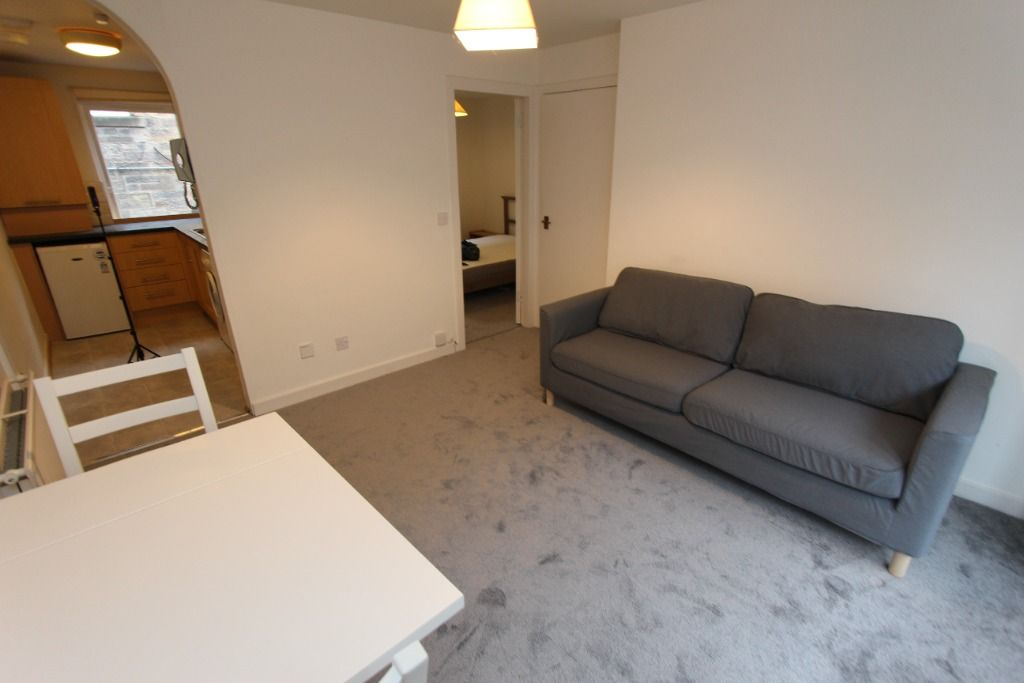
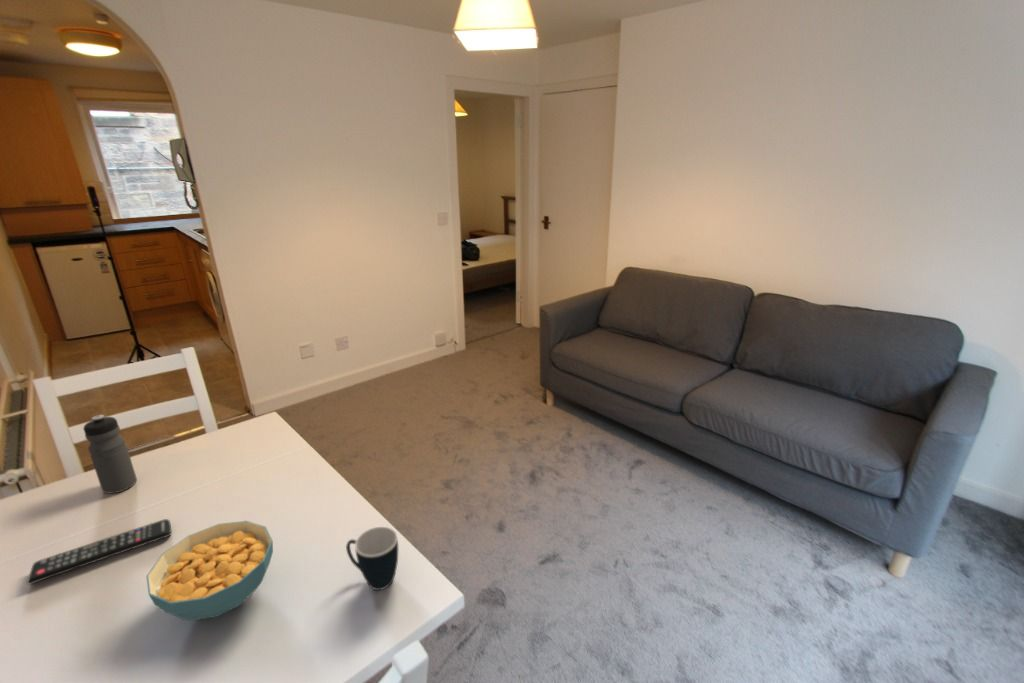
+ cereal bowl [145,520,274,621]
+ water bottle [82,414,138,494]
+ remote control [26,518,172,586]
+ mug [345,526,399,591]
